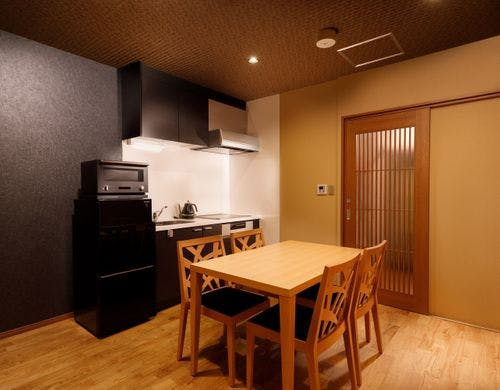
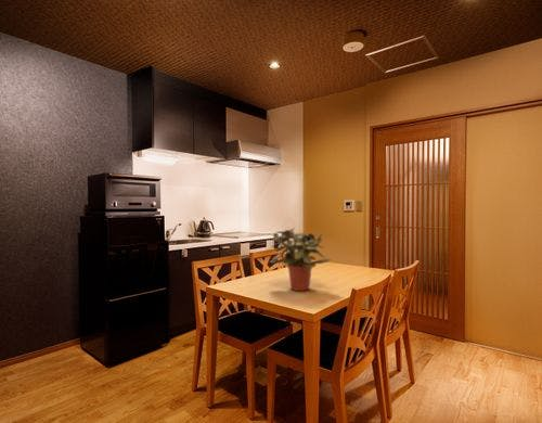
+ potted plant [269,227,332,292]
